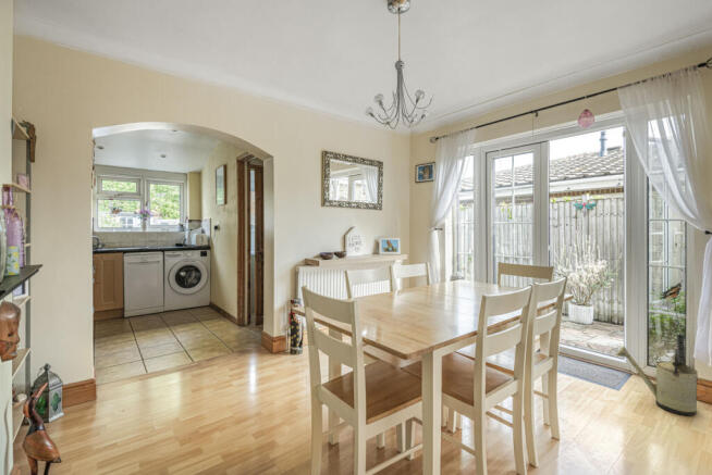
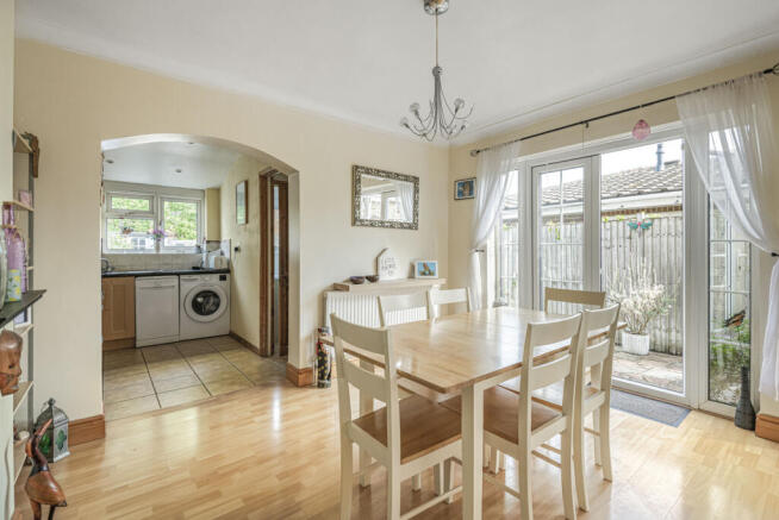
- watering can [614,345,709,417]
